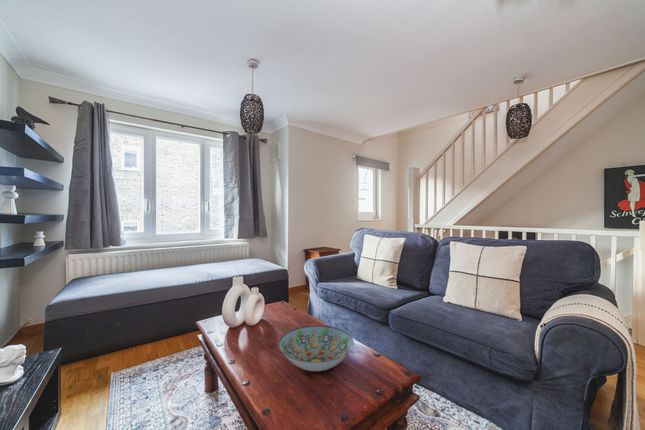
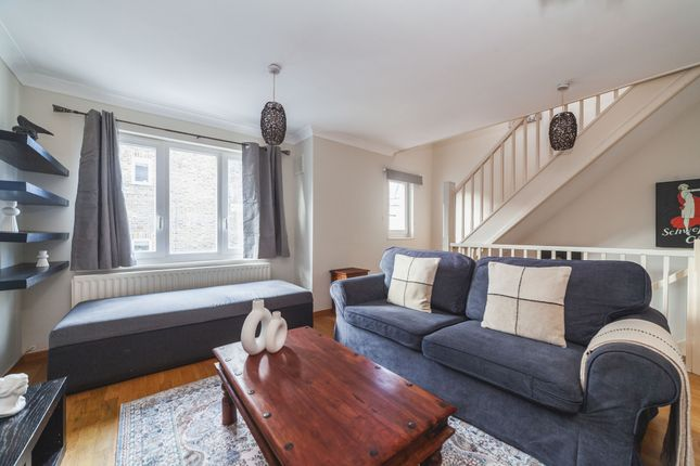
- decorative bowl [278,325,355,372]
